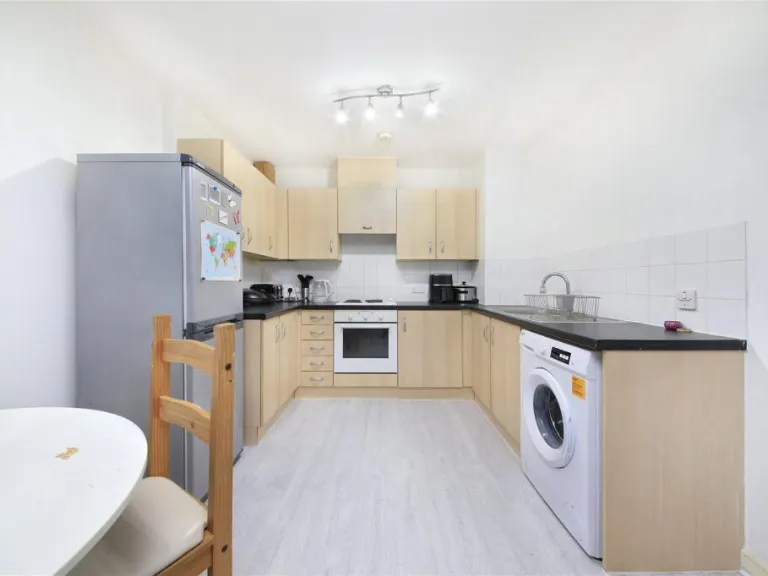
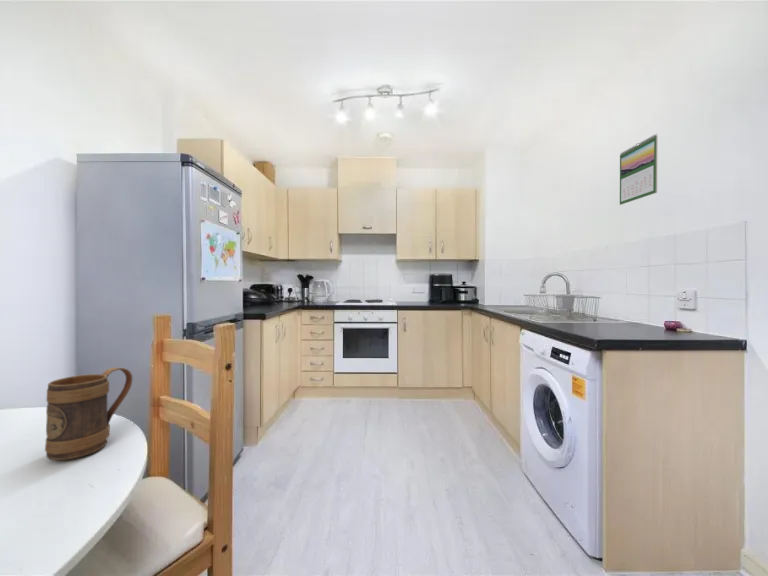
+ mug [44,367,133,461]
+ calendar [619,133,658,206]
